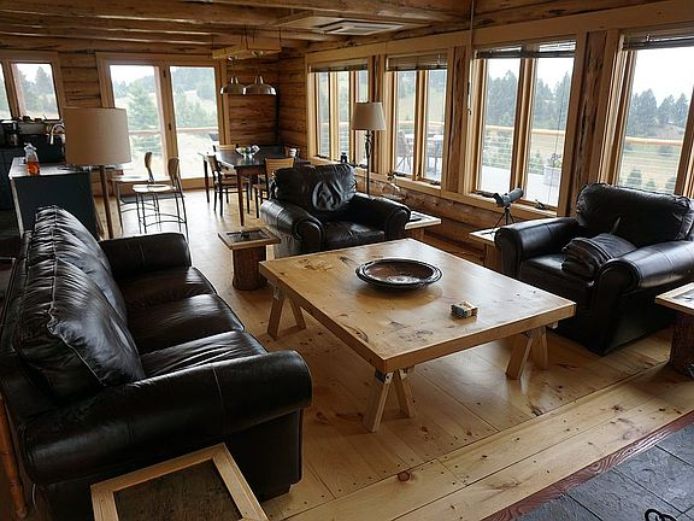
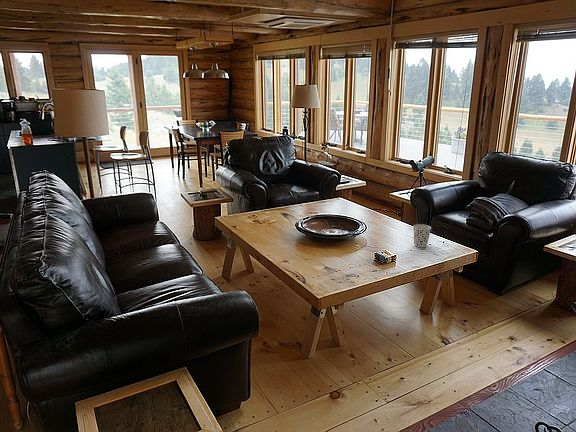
+ cup [412,223,432,248]
